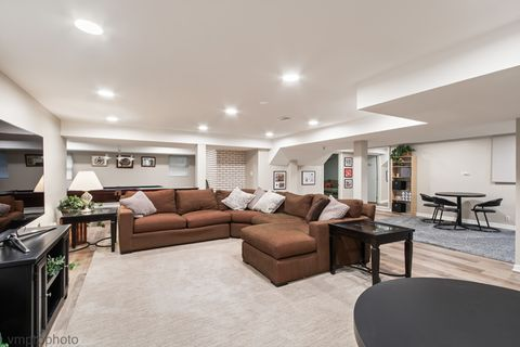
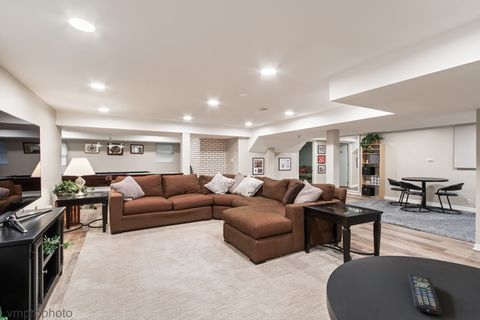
+ remote control [407,272,443,316]
